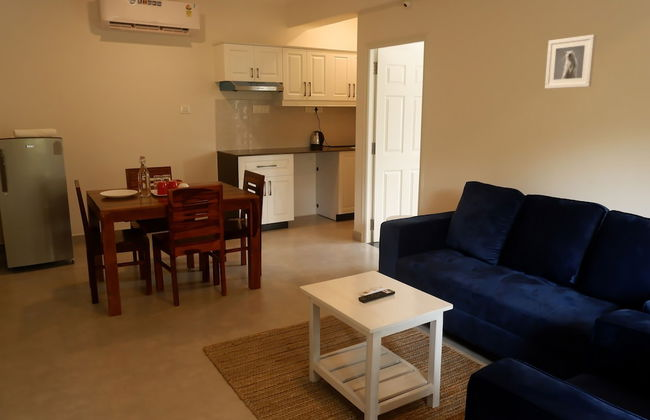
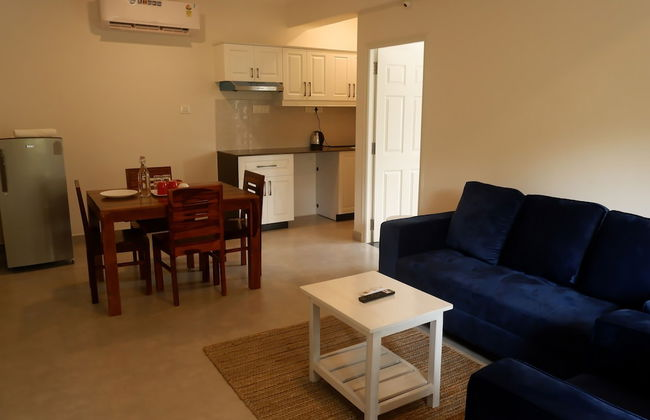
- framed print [544,34,597,90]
